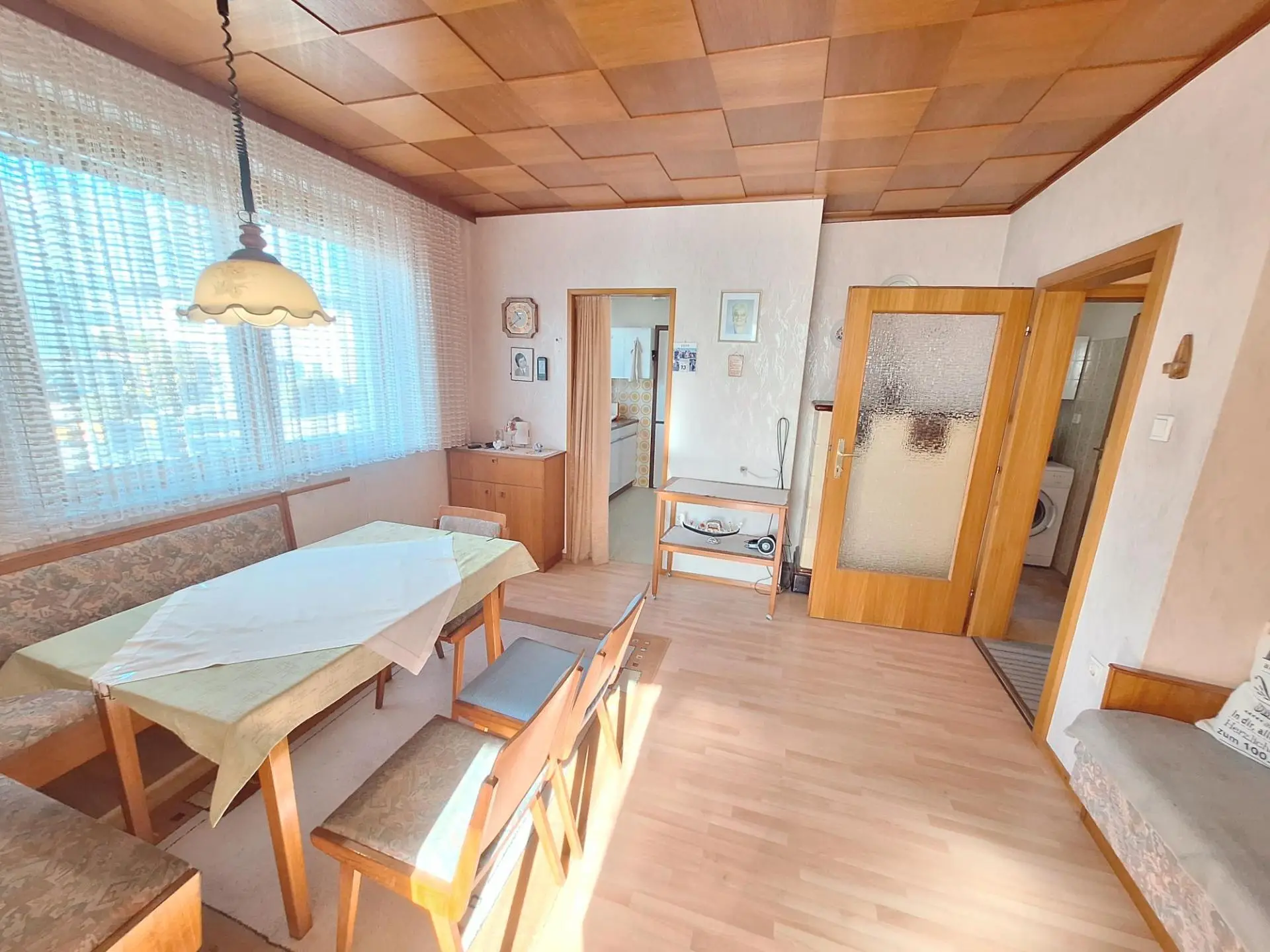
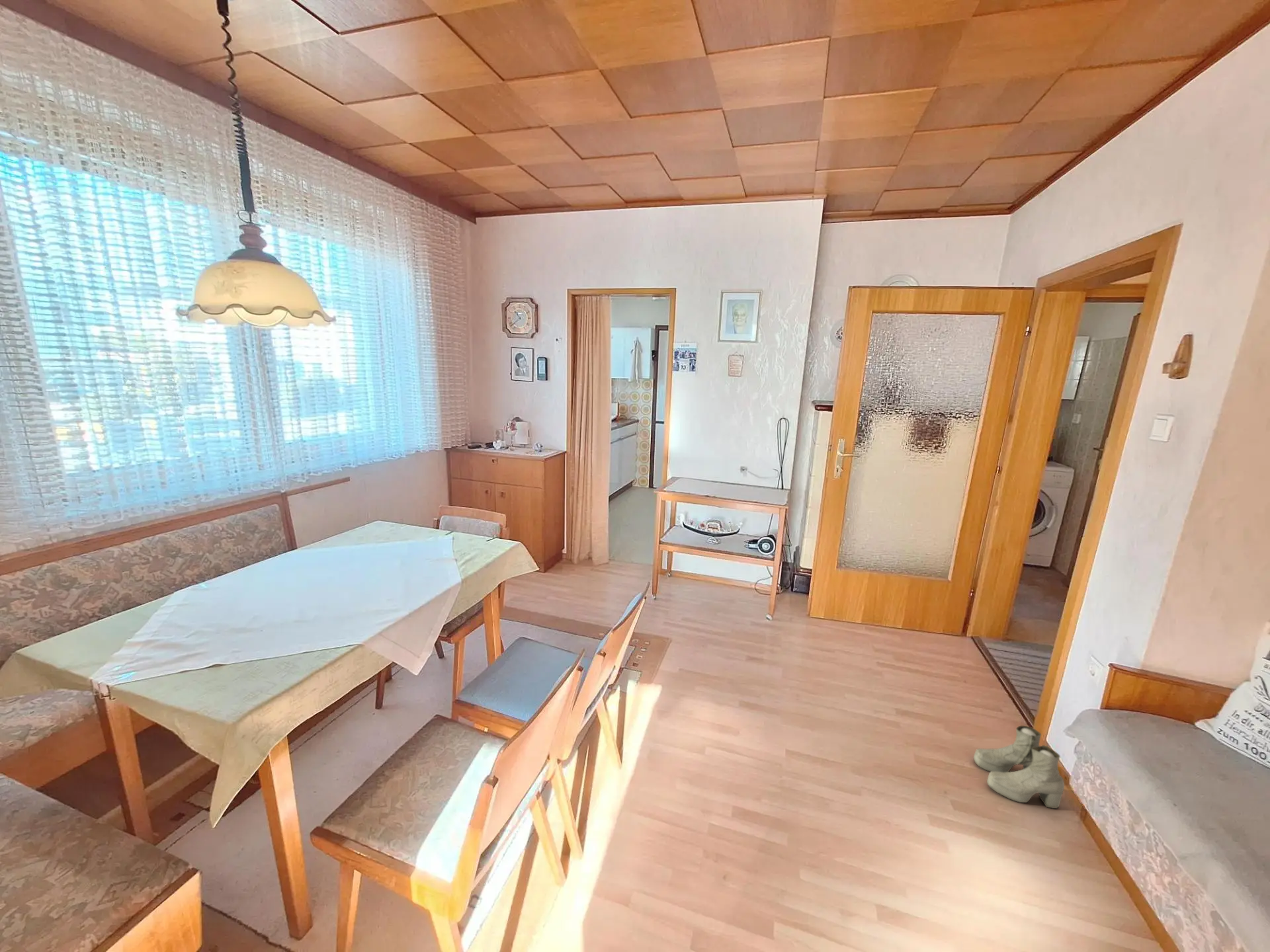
+ boots [973,725,1065,809]
